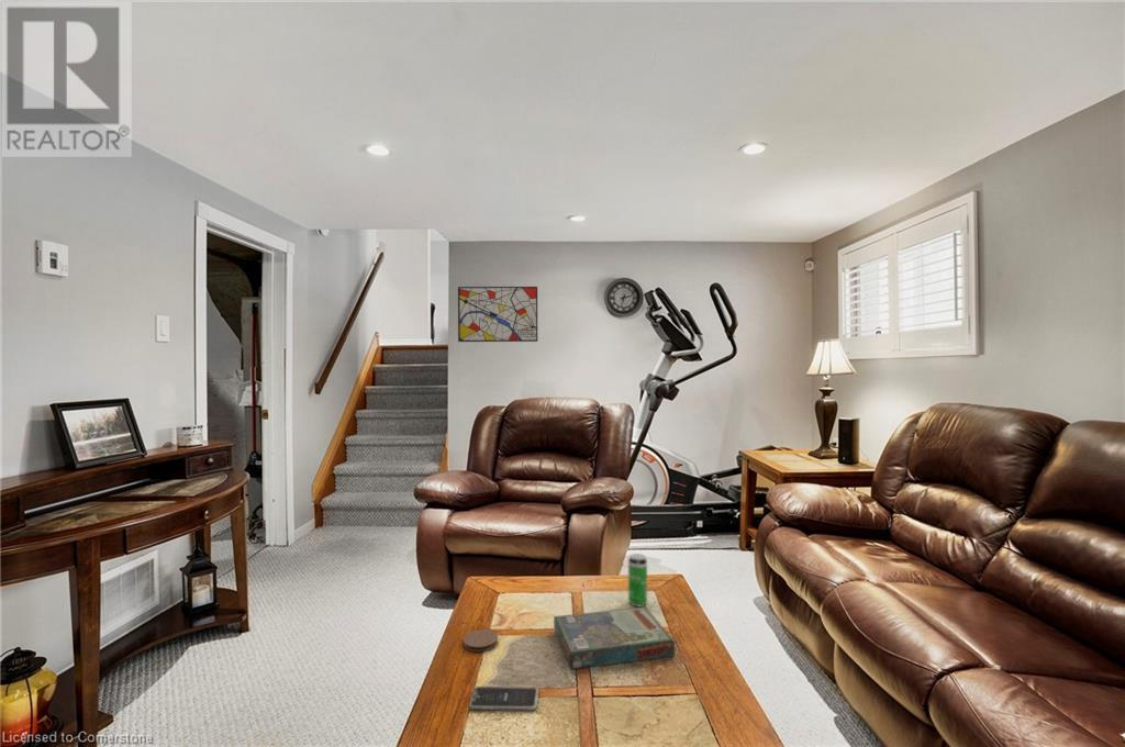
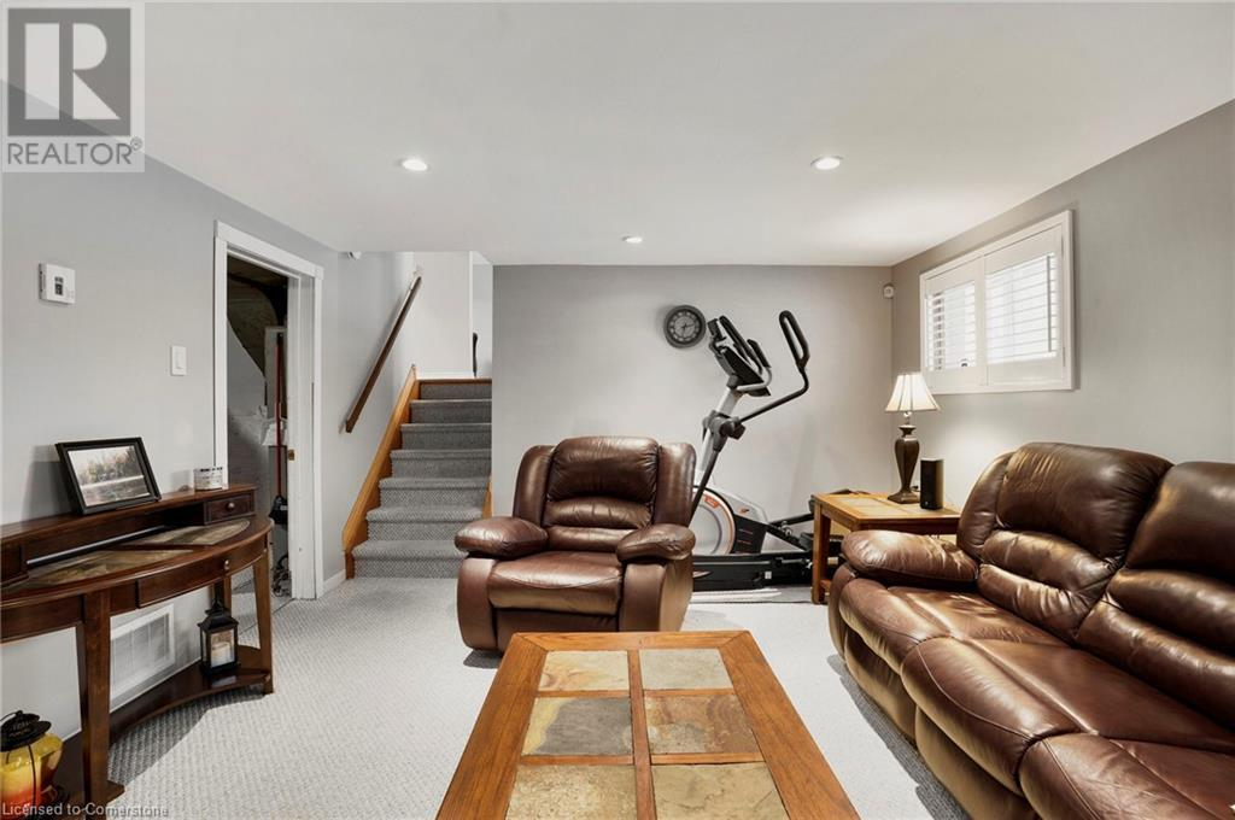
- coaster [463,628,499,653]
- board game [553,605,676,670]
- wall art [457,286,538,343]
- beverage can [627,553,648,607]
- smartphone [468,685,539,711]
